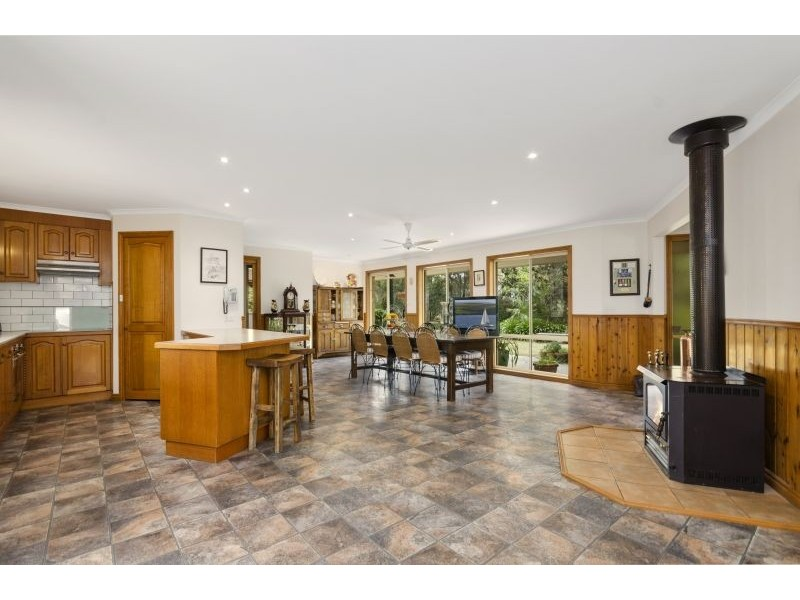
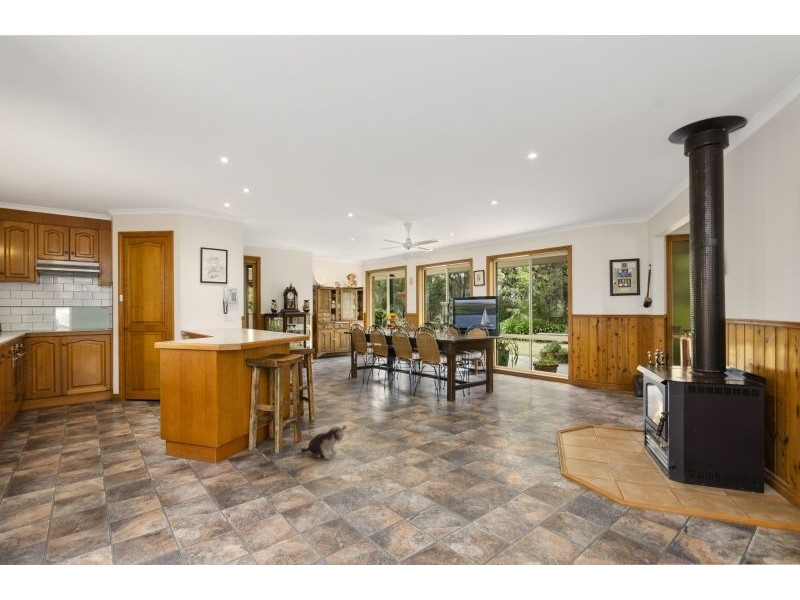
+ plush toy [300,425,348,461]
